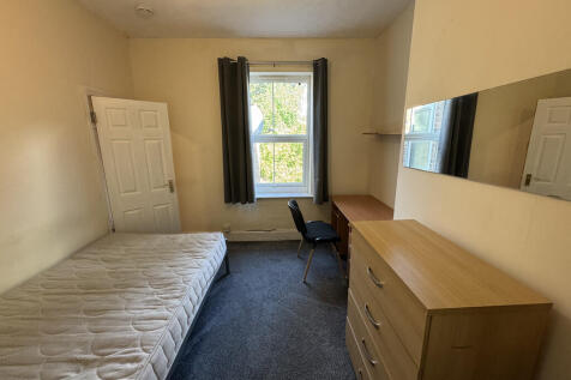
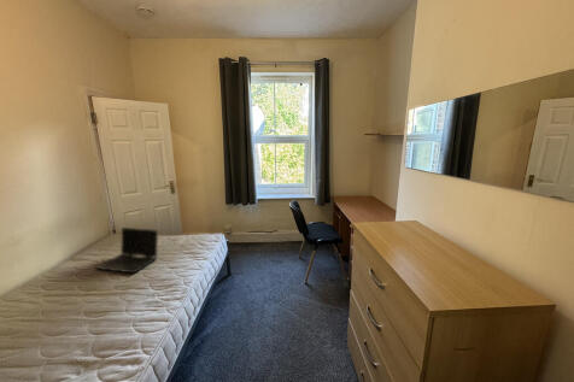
+ laptop computer [93,227,159,274]
